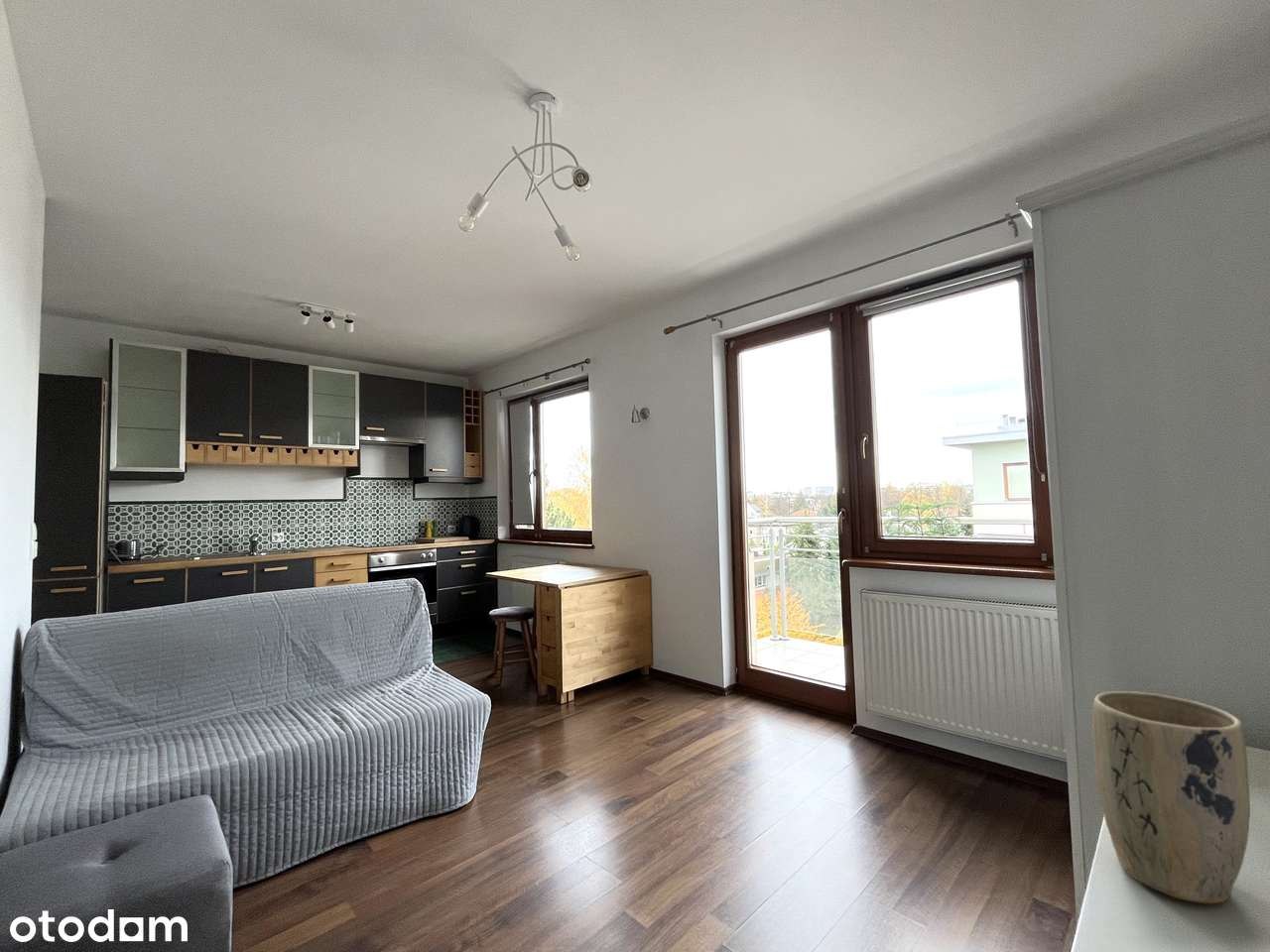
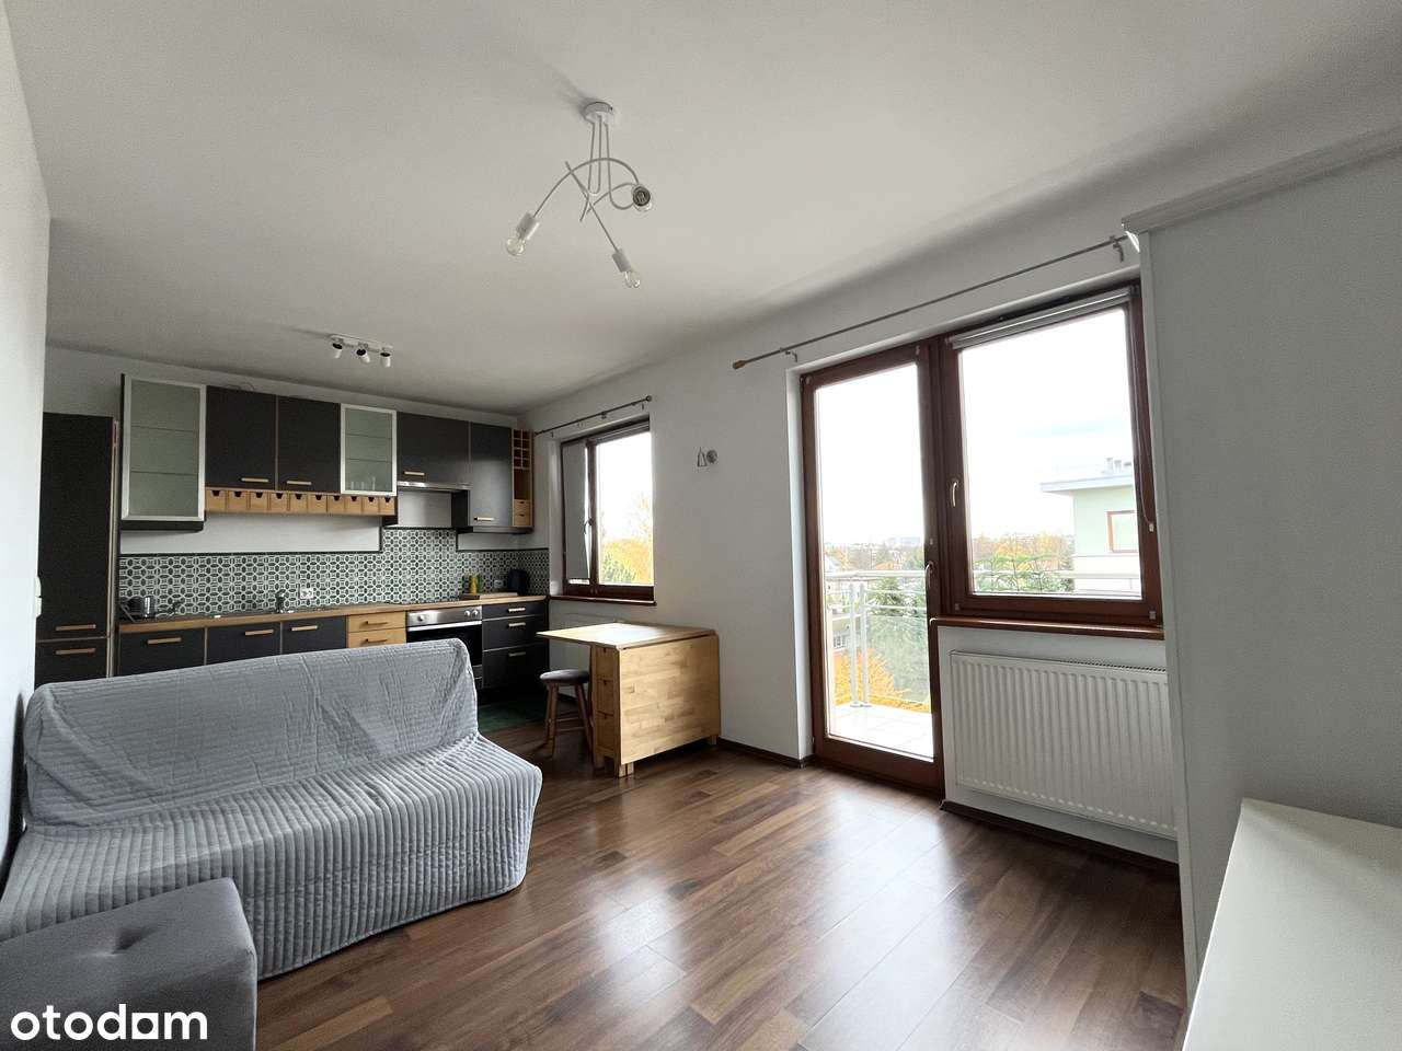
- plant pot [1091,690,1251,904]
